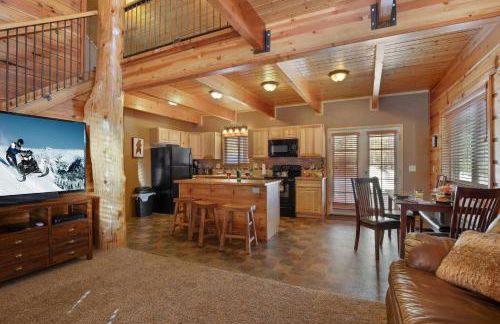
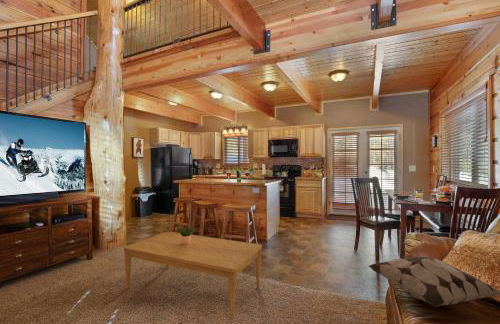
+ potted plant [175,219,196,244]
+ coffee table [123,231,263,320]
+ decorative pillow [368,255,500,308]
